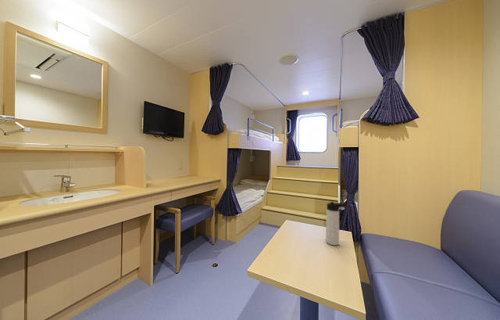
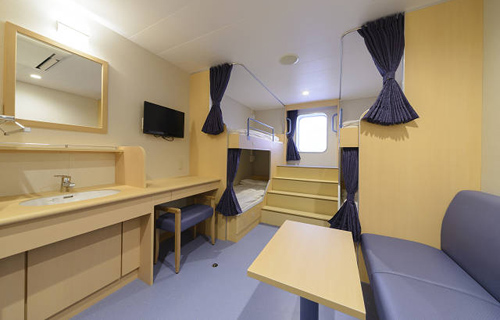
- thermos bottle [325,201,347,246]
